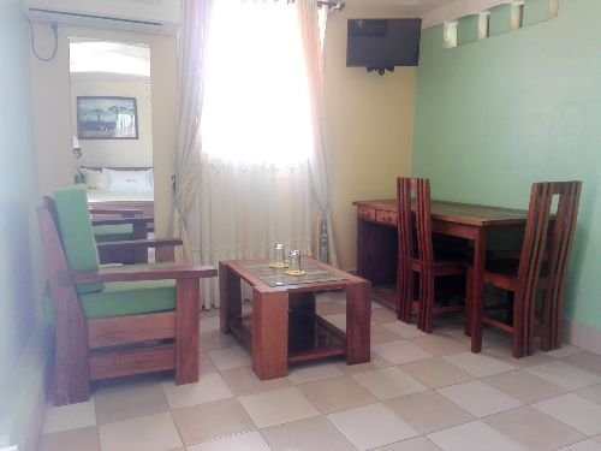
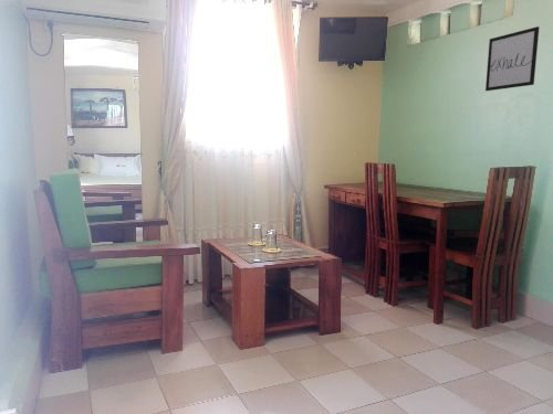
+ wall art [484,25,541,92]
